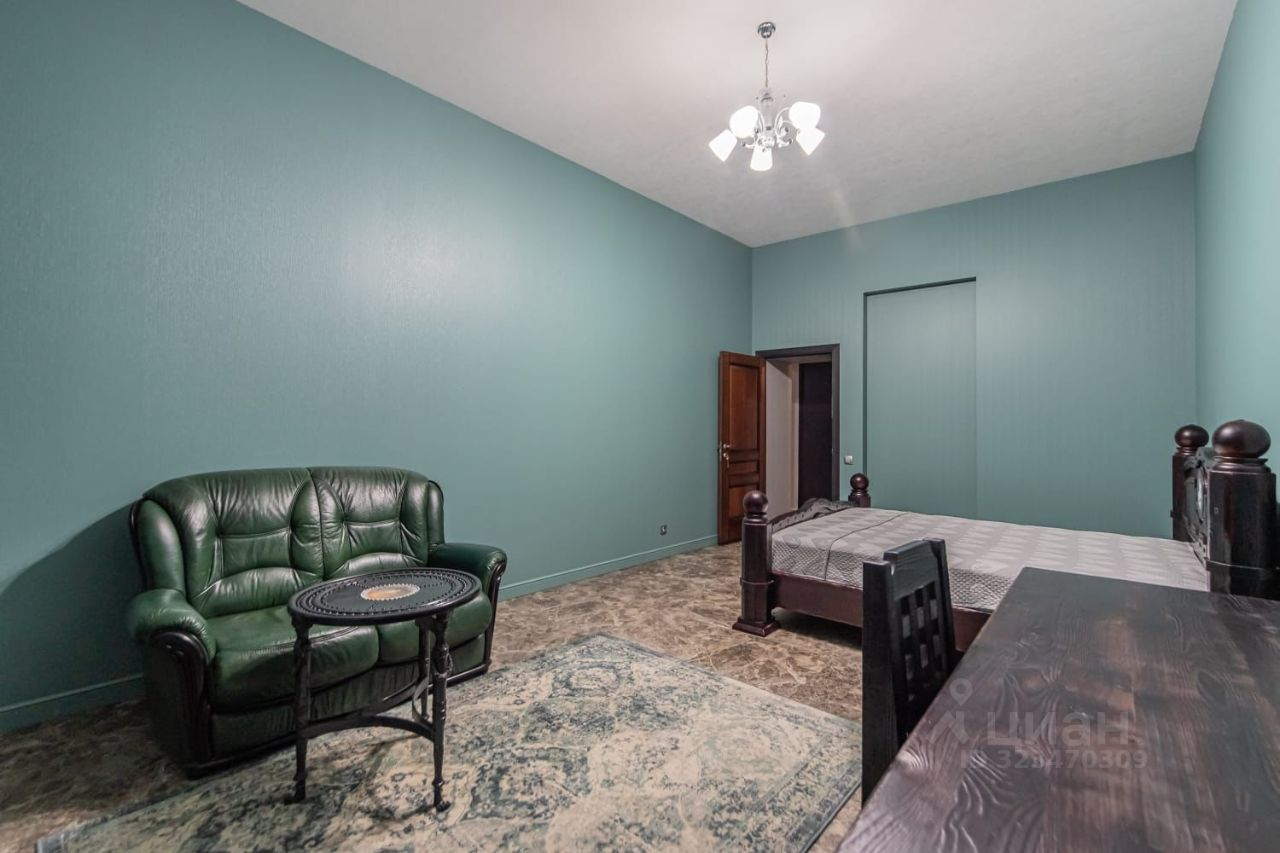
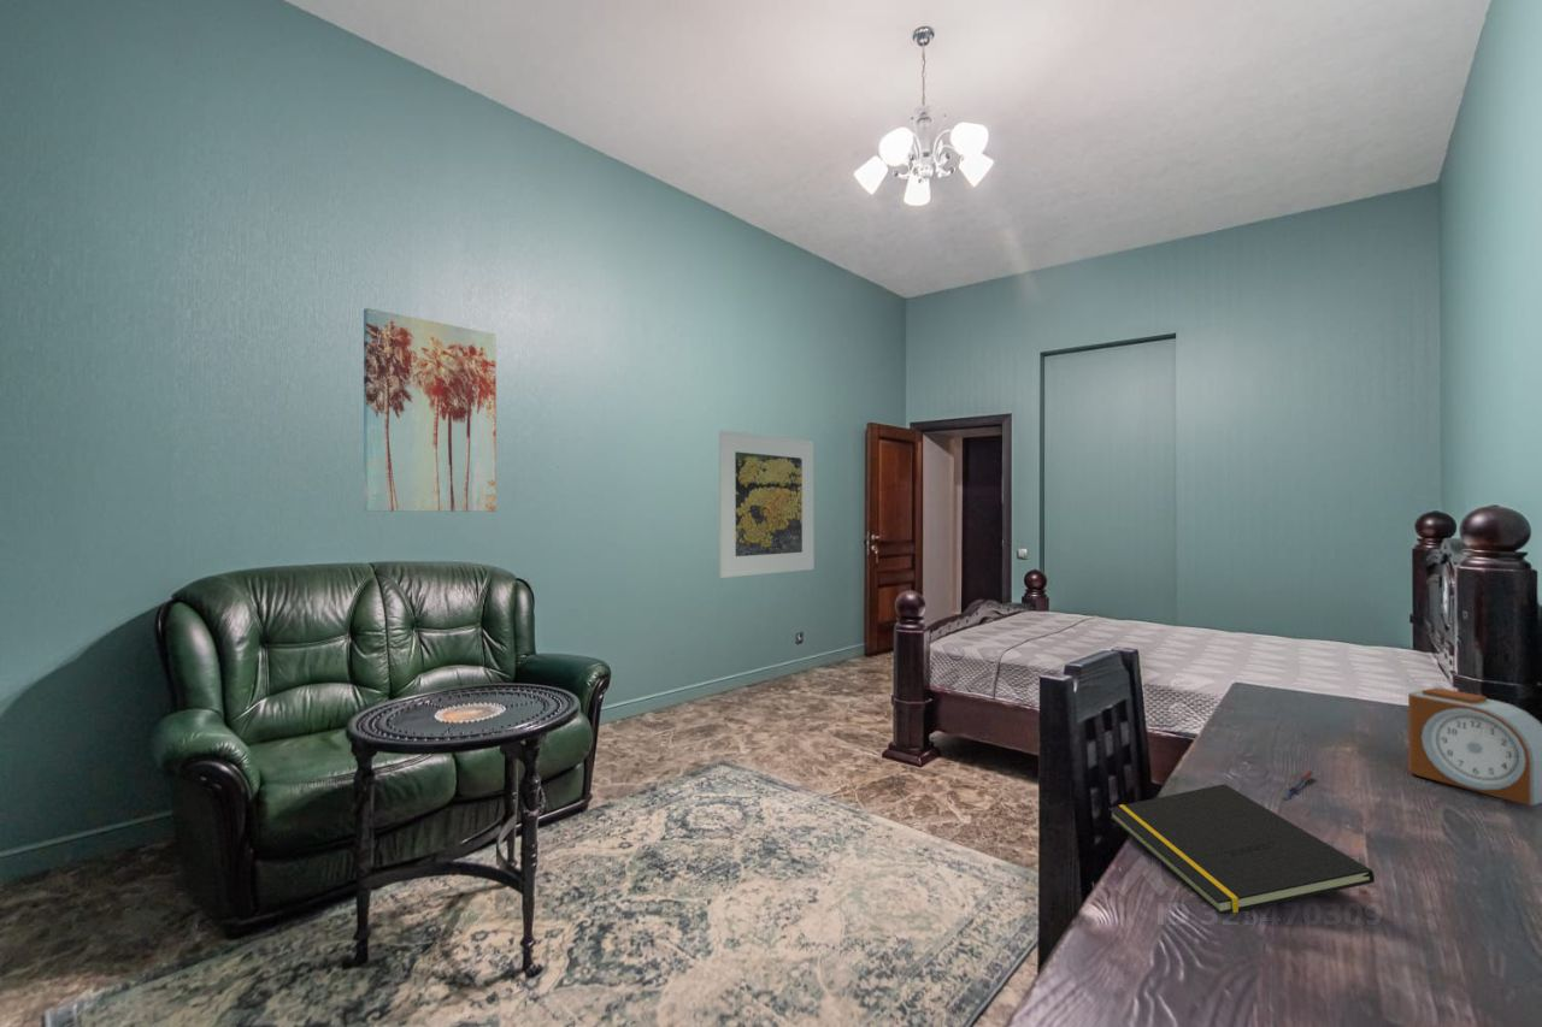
+ alarm clock [1407,686,1542,807]
+ pen [1282,769,1314,802]
+ wall art [363,307,498,513]
+ notepad [1107,783,1376,915]
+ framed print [718,429,816,579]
